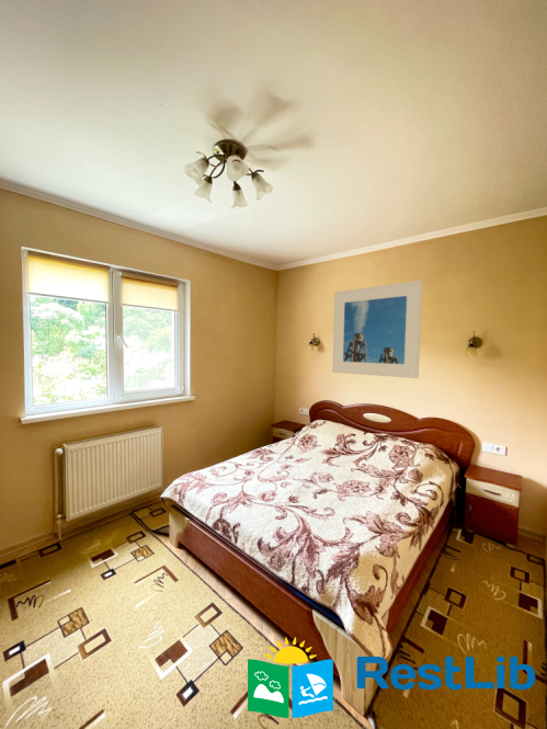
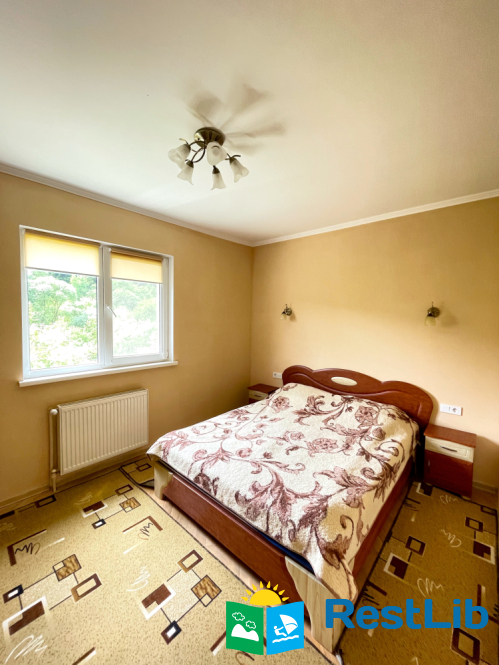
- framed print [331,280,423,379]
